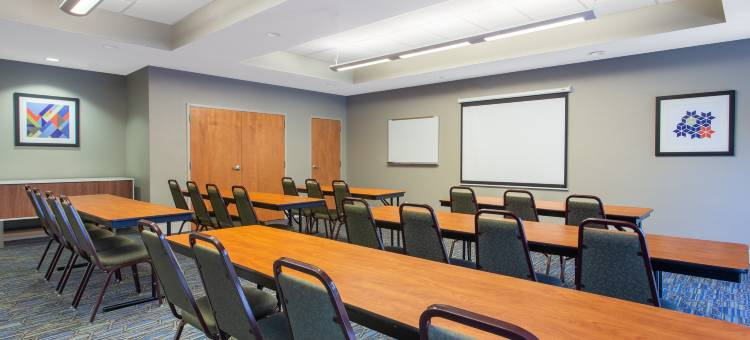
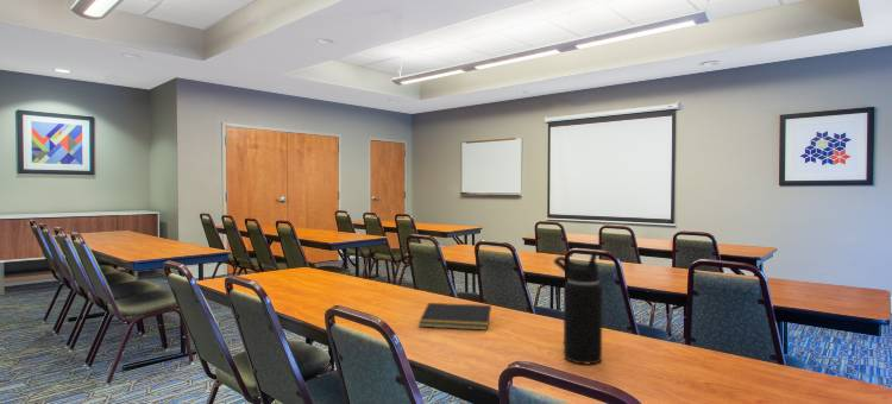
+ water bottle [552,250,604,365]
+ notepad [417,302,492,332]
